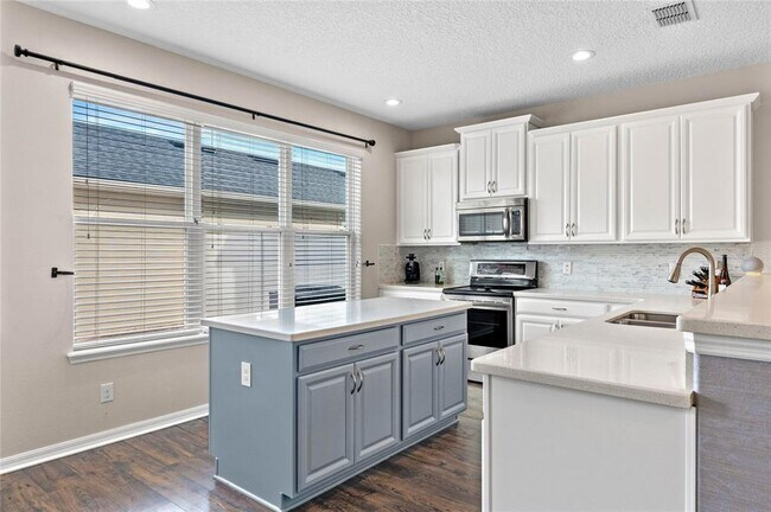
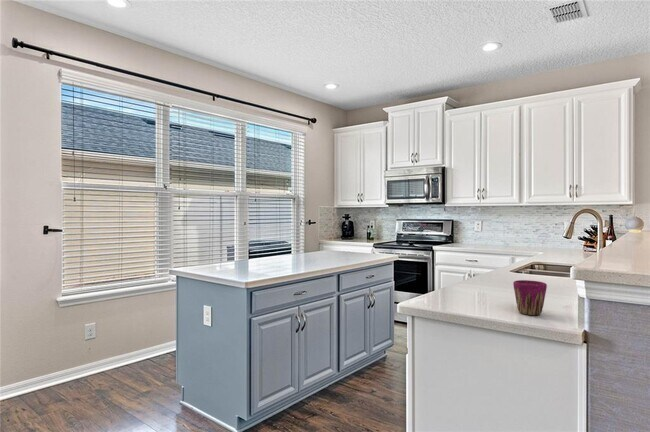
+ cup [512,279,548,316]
